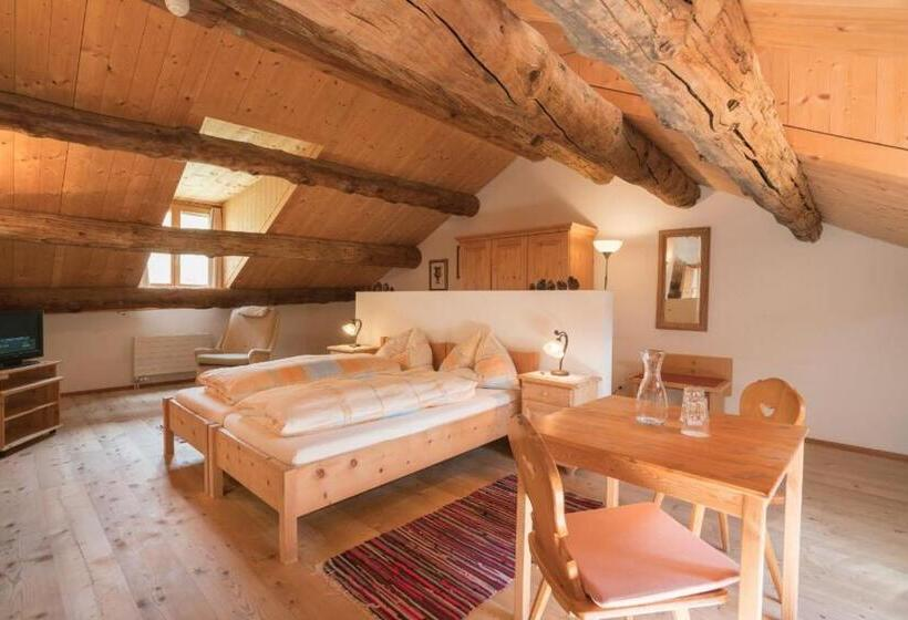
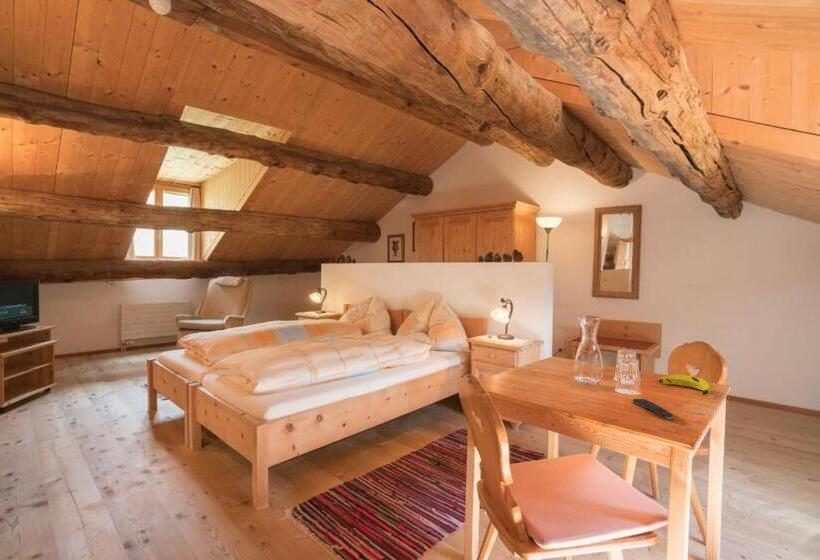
+ banana [658,374,713,396]
+ remote control [632,398,675,421]
